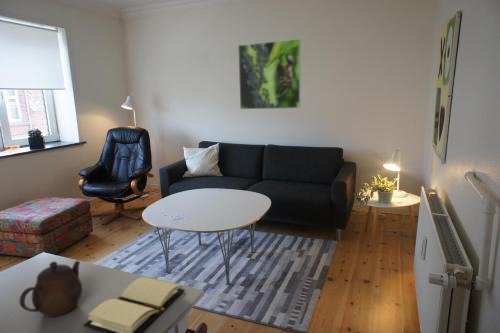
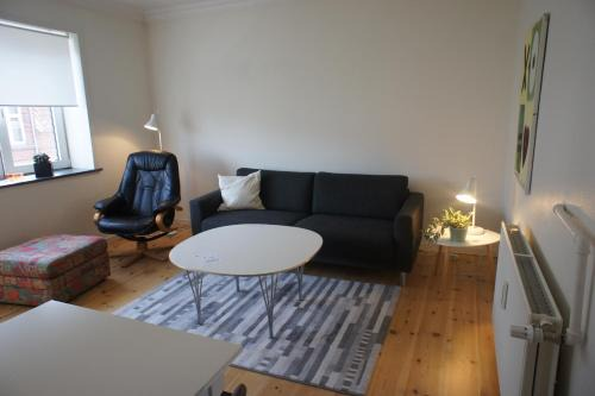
- teapot [18,260,83,318]
- book [82,276,186,333]
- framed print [237,38,302,110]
